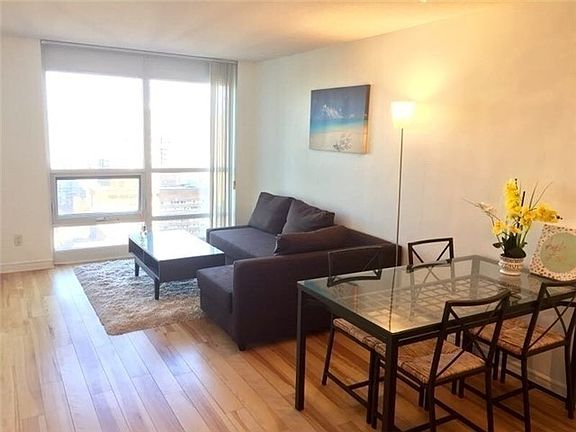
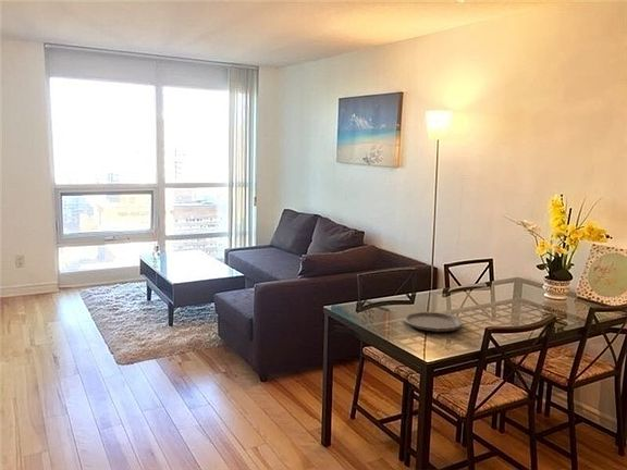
+ plate [403,311,464,333]
